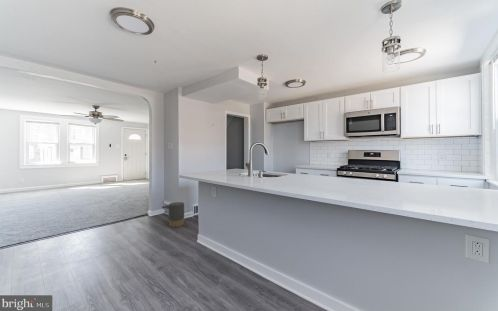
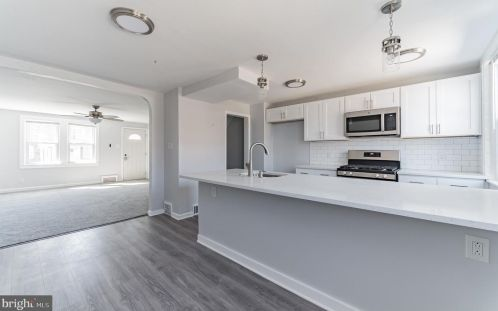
- trash can [161,201,185,228]
